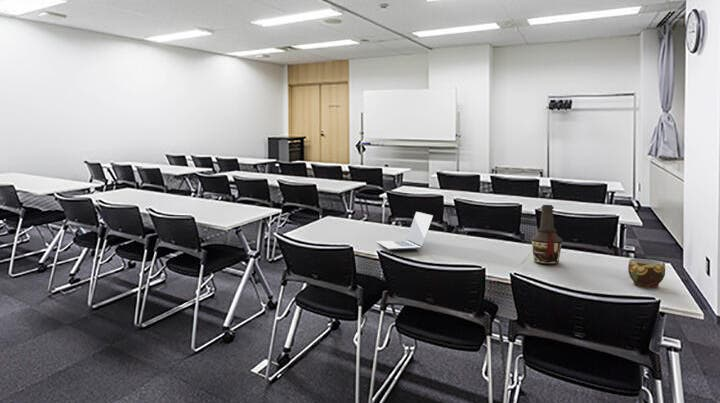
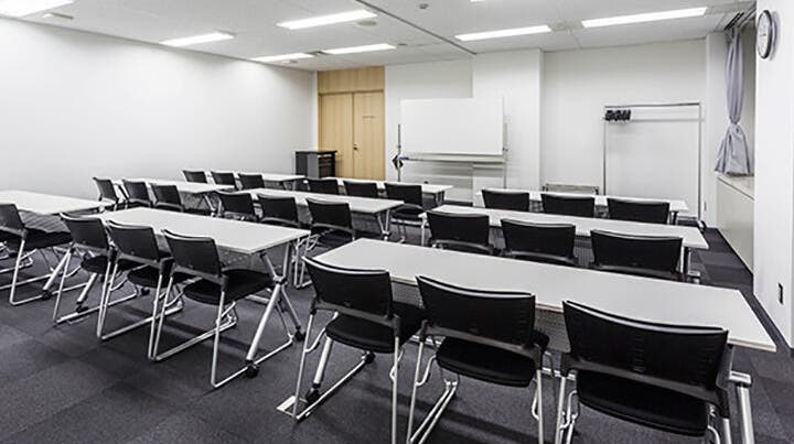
- cup [627,258,666,289]
- bottle [530,204,563,265]
- laptop [376,211,434,251]
